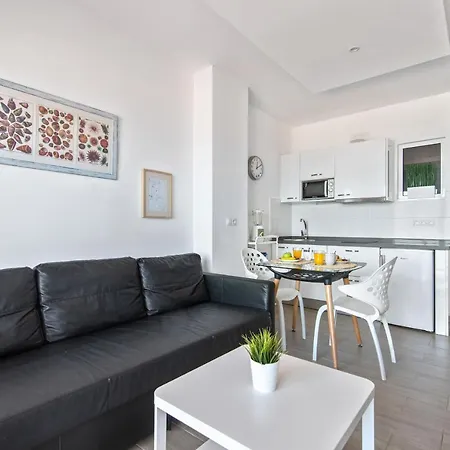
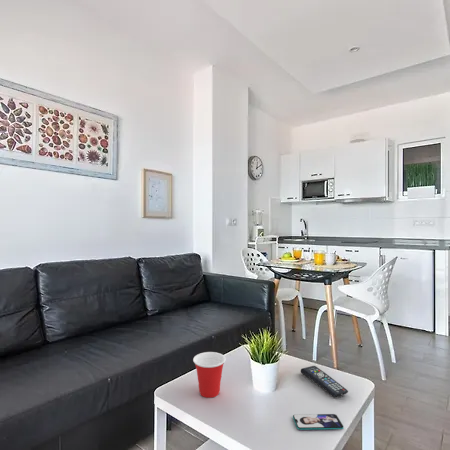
+ smartphone [292,413,345,431]
+ remote control [300,365,349,398]
+ cup [192,351,227,399]
